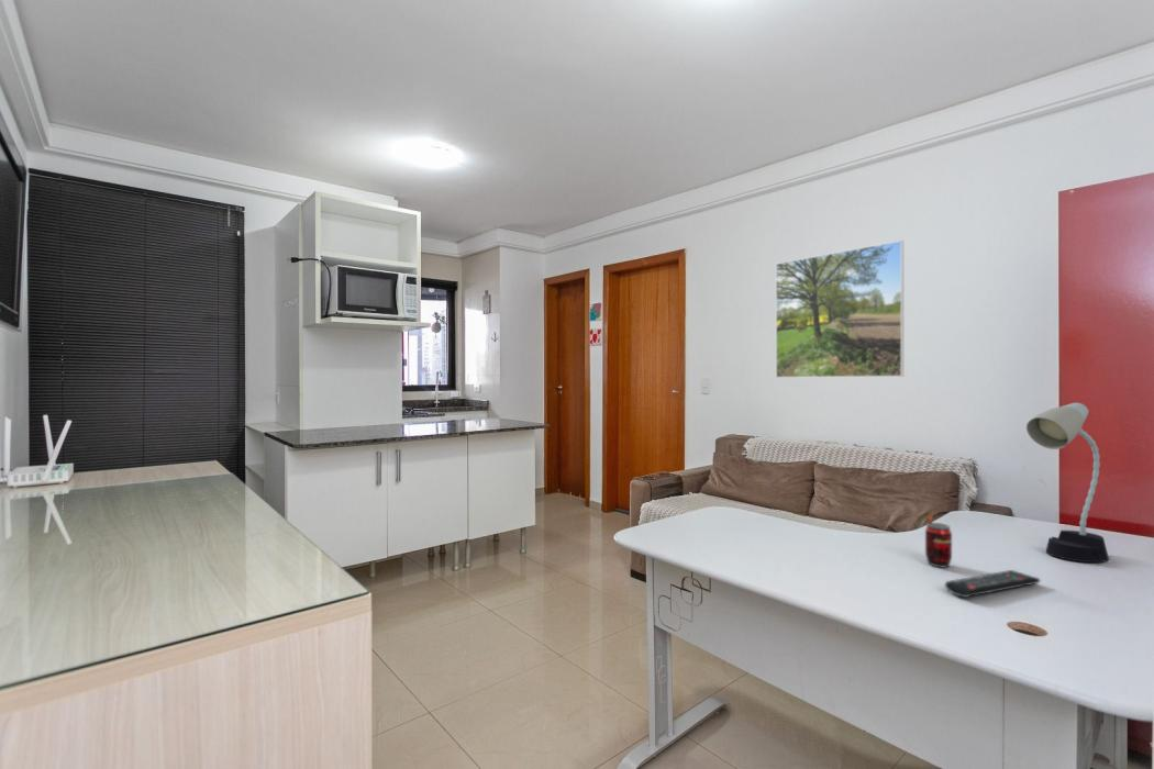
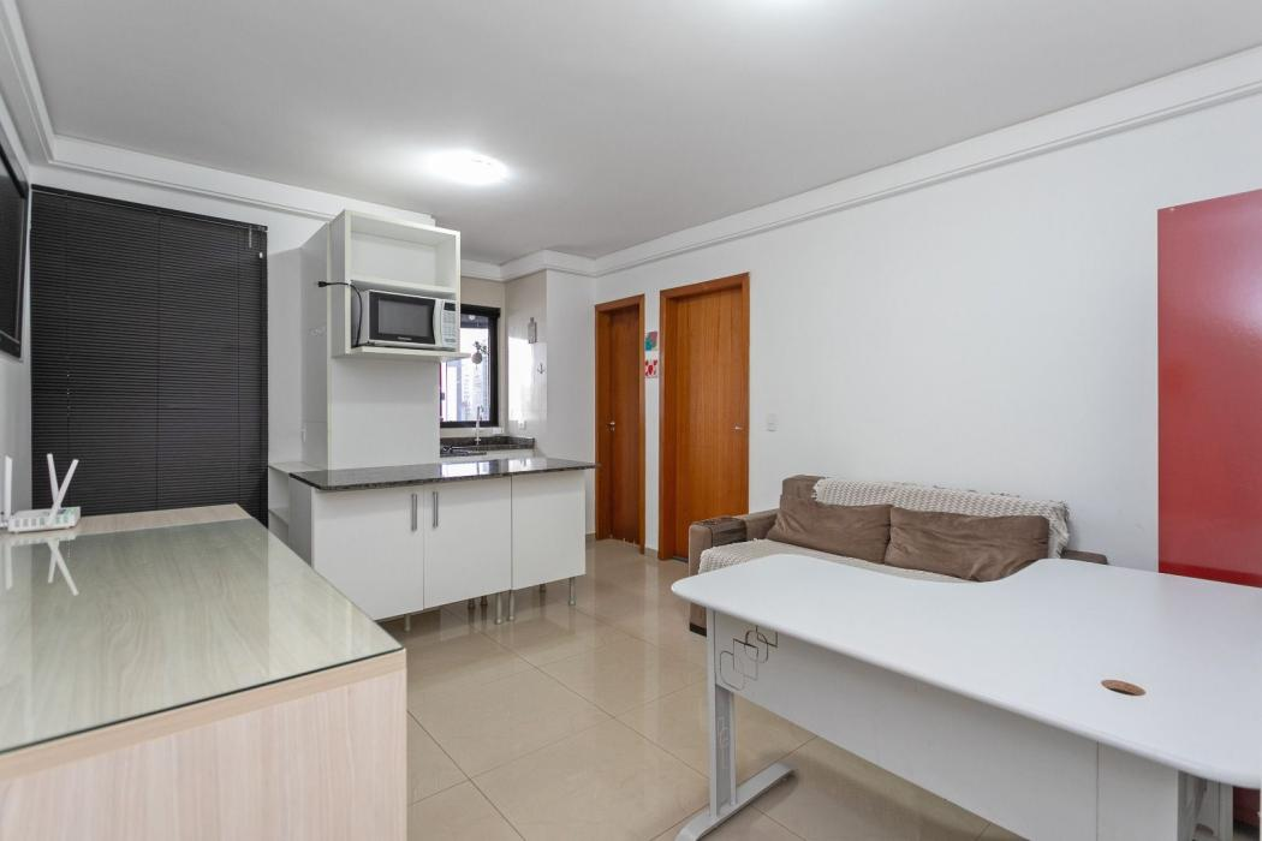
- desk lamp [1025,402,1110,564]
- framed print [775,239,905,379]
- beverage can [924,514,953,569]
- remote control [944,569,1041,599]
